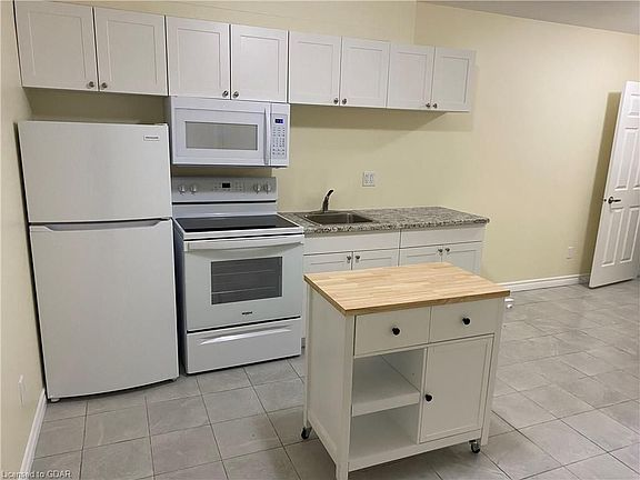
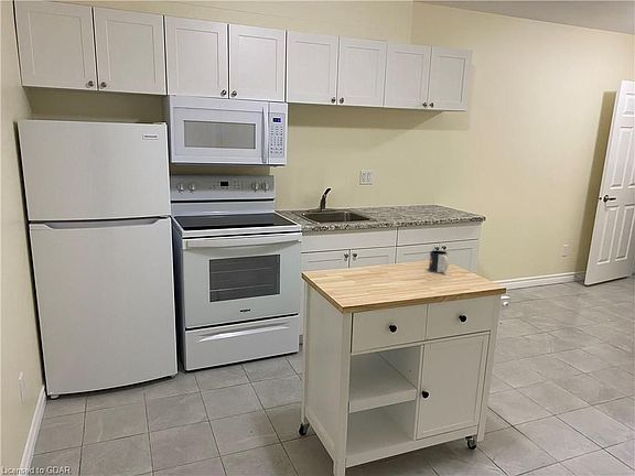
+ mug [428,249,450,273]
